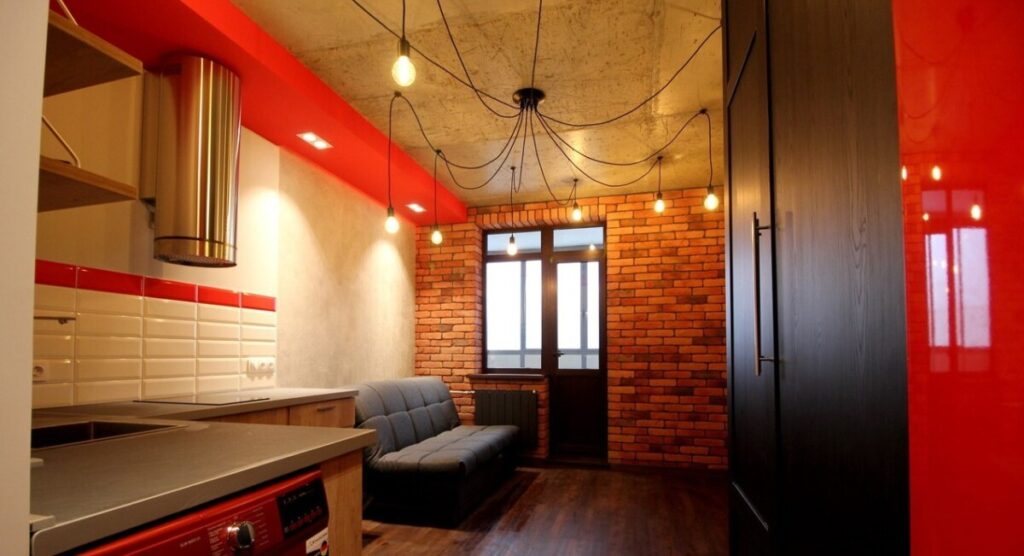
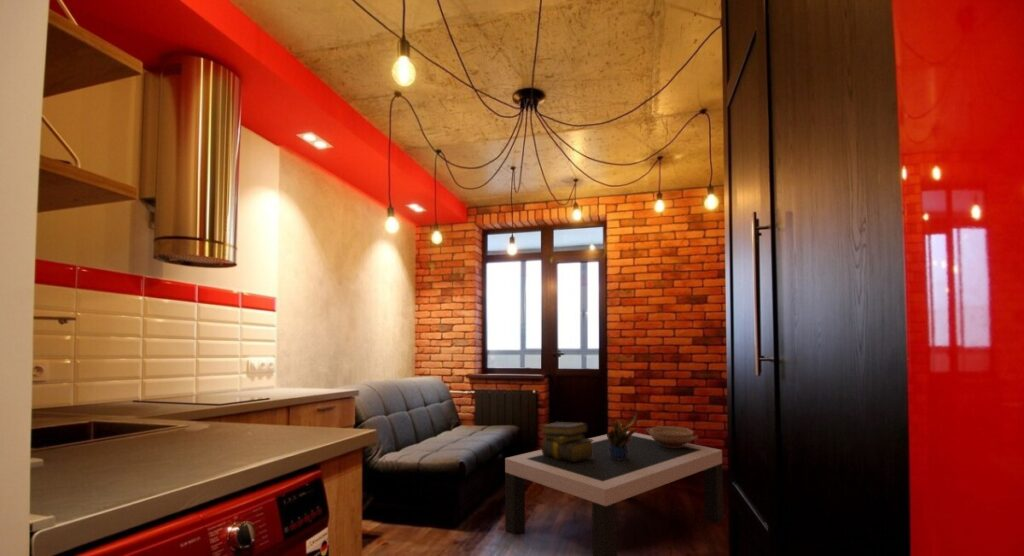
+ potted plant [606,411,640,460]
+ coffee table [504,430,725,556]
+ ceramic bowl [645,425,699,448]
+ stack of books [539,421,594,461]
